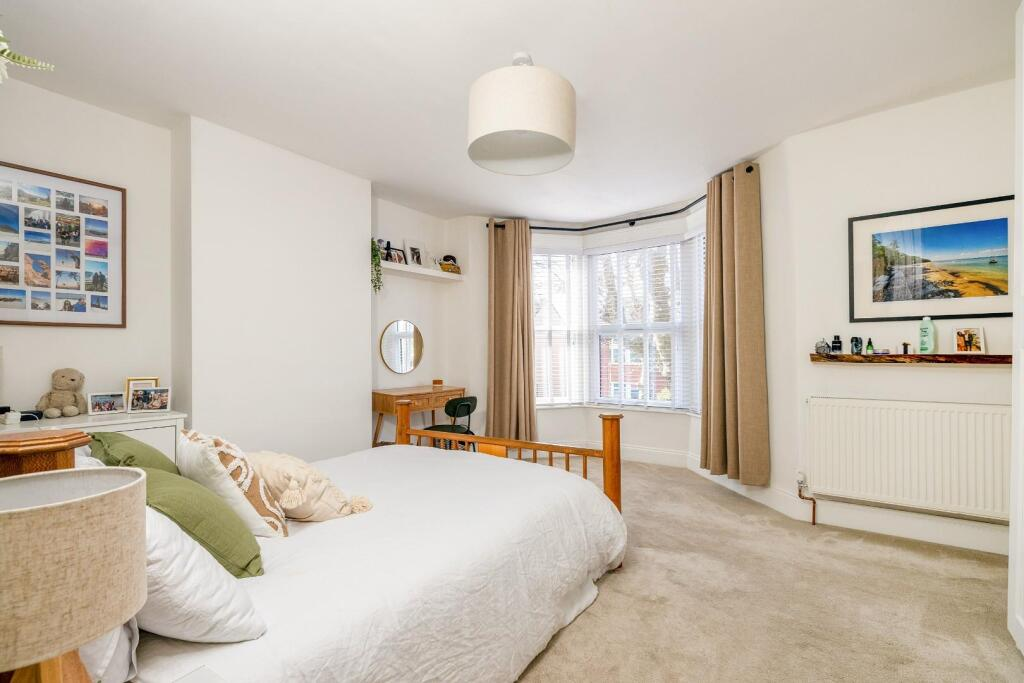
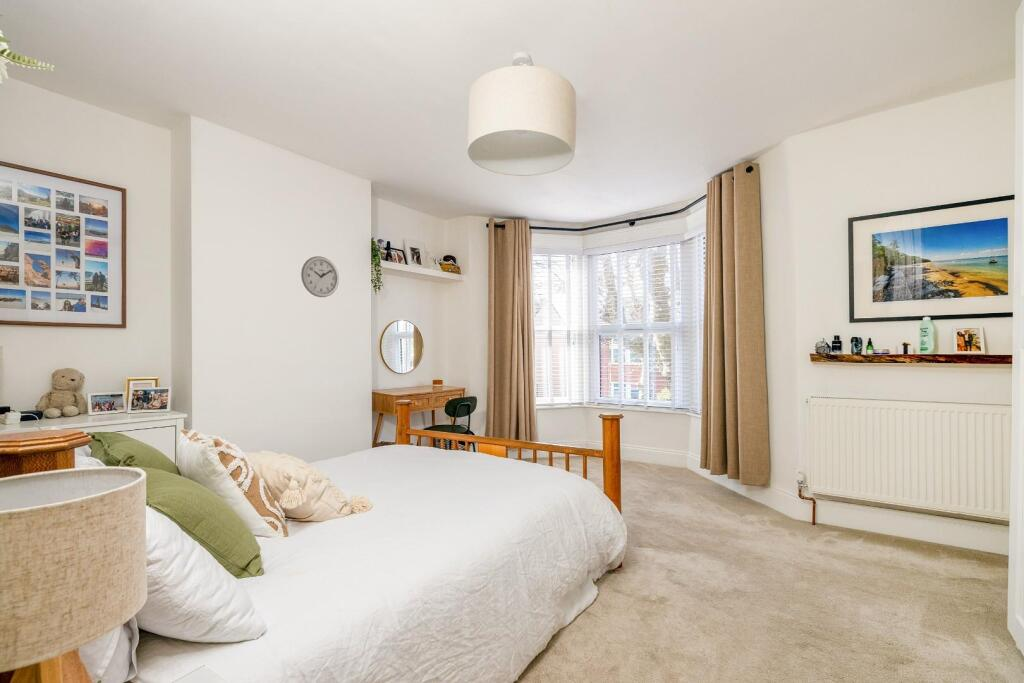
+ wall clock [300,255,340,298]
